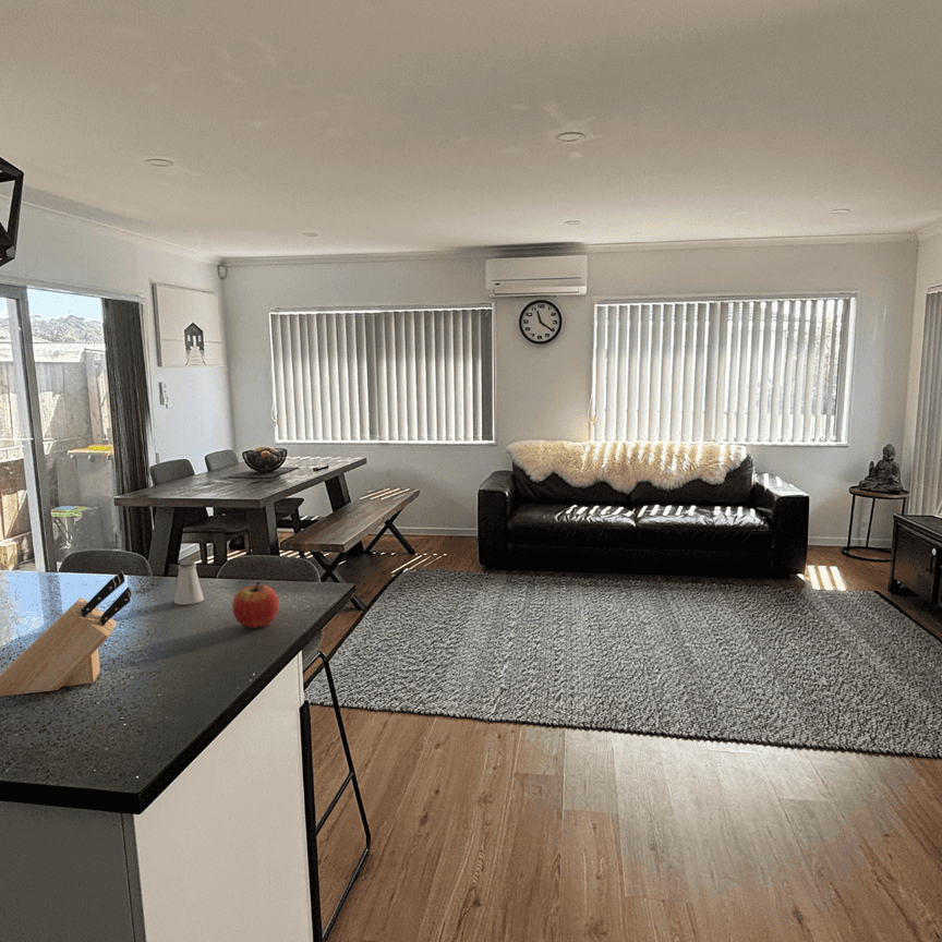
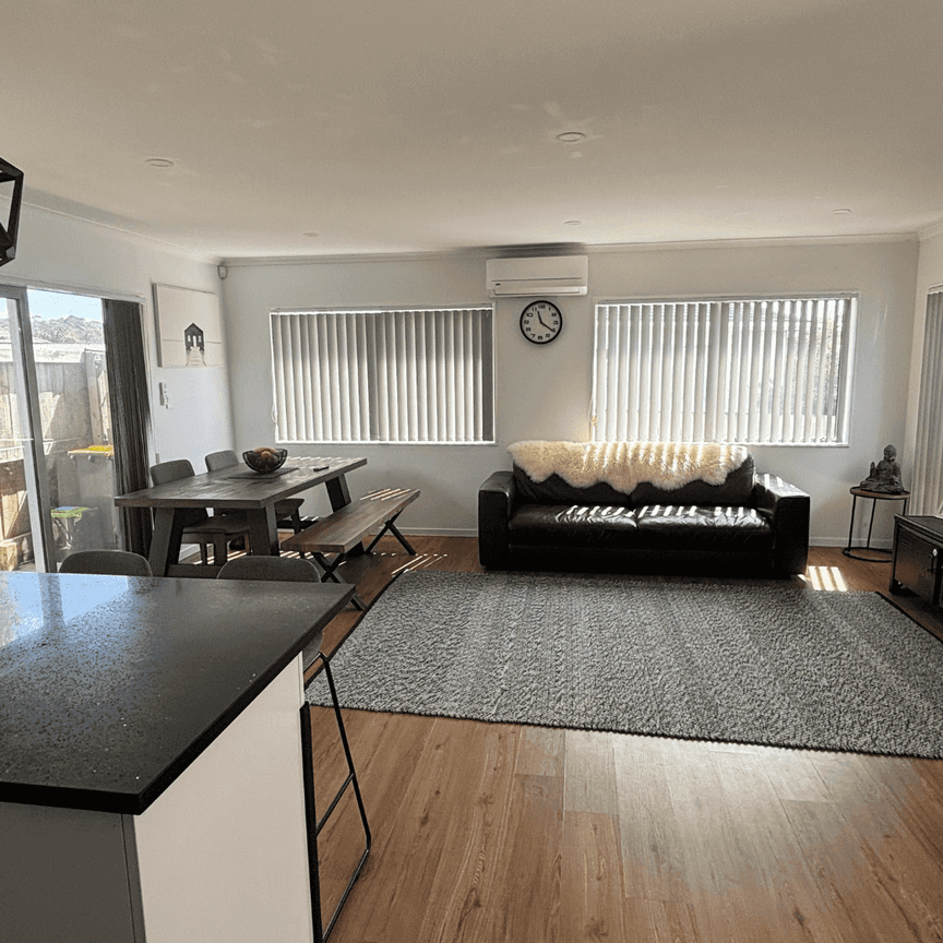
- saltshaker [173,560,205,606]
- apple [231,581,280,629]
- knife block [0,570,133,698]
